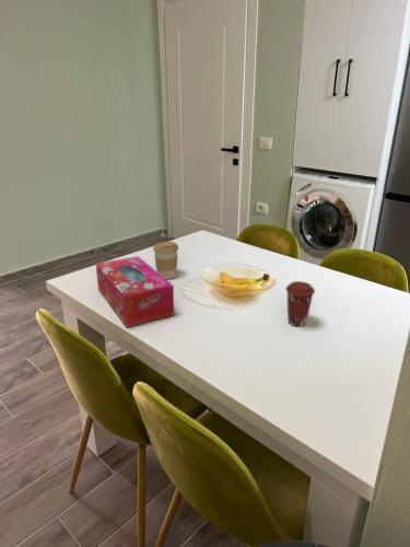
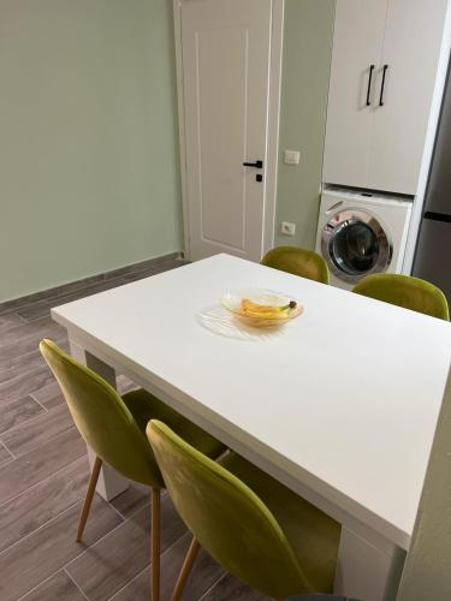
- tissue box [95,255,175,328]
- coffee cup [152,241,179,280]
- coffee cup [284,280,316,327]
